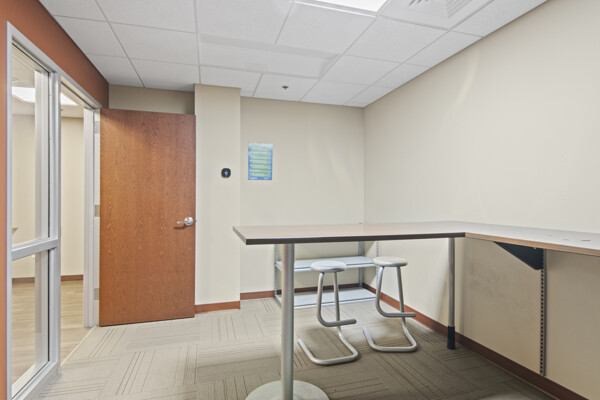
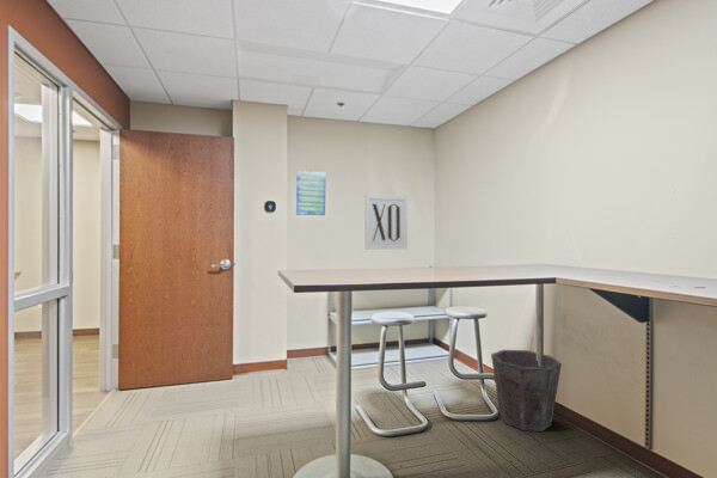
+ wall art [364,194,409,250]
+ waste bin [490,349,563,433]
